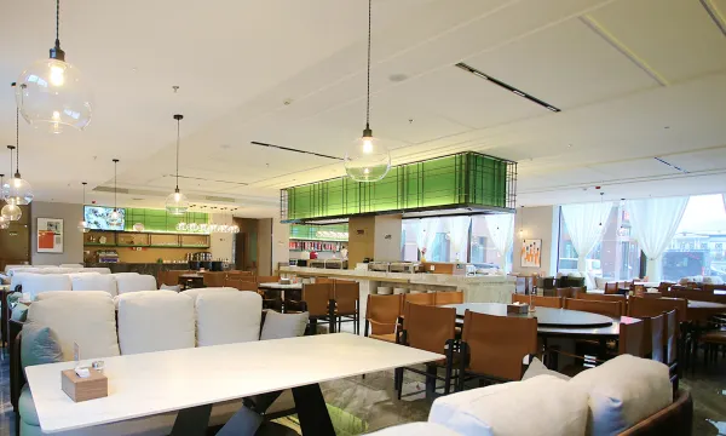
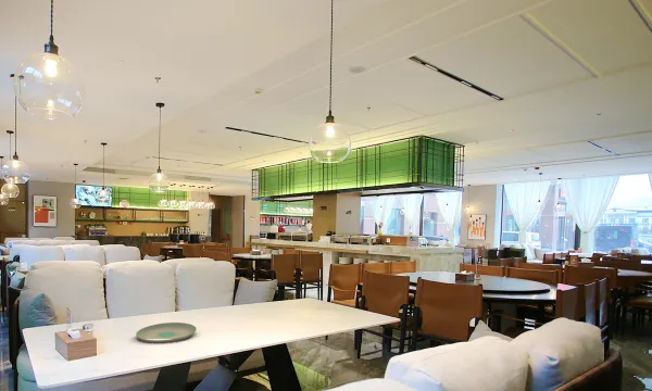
+ plate [135,321,198,344]
